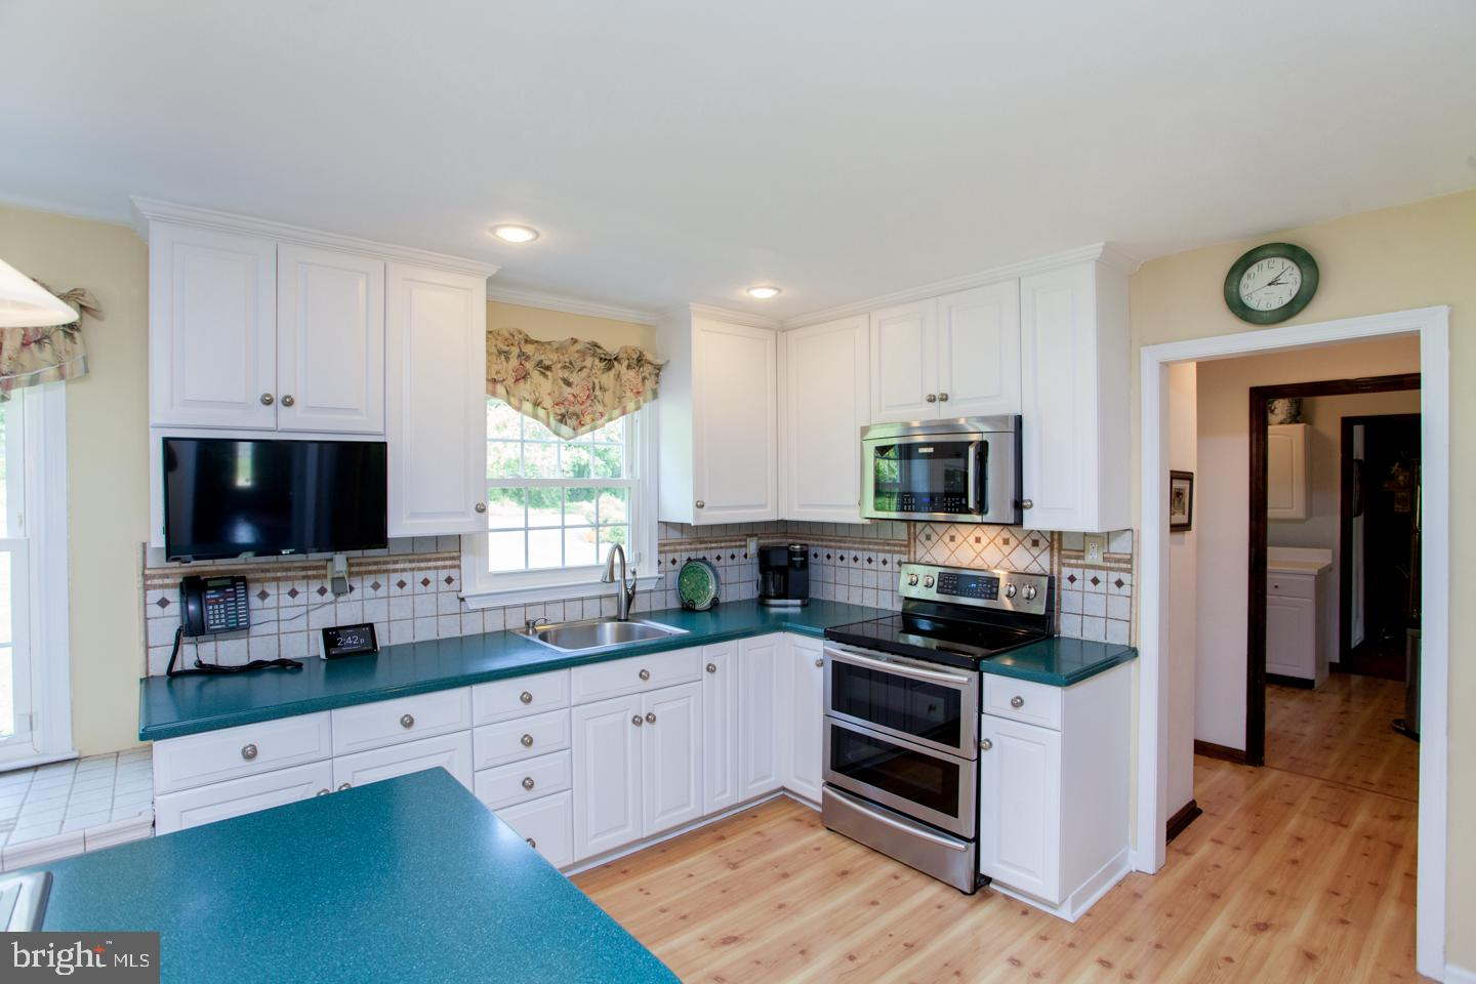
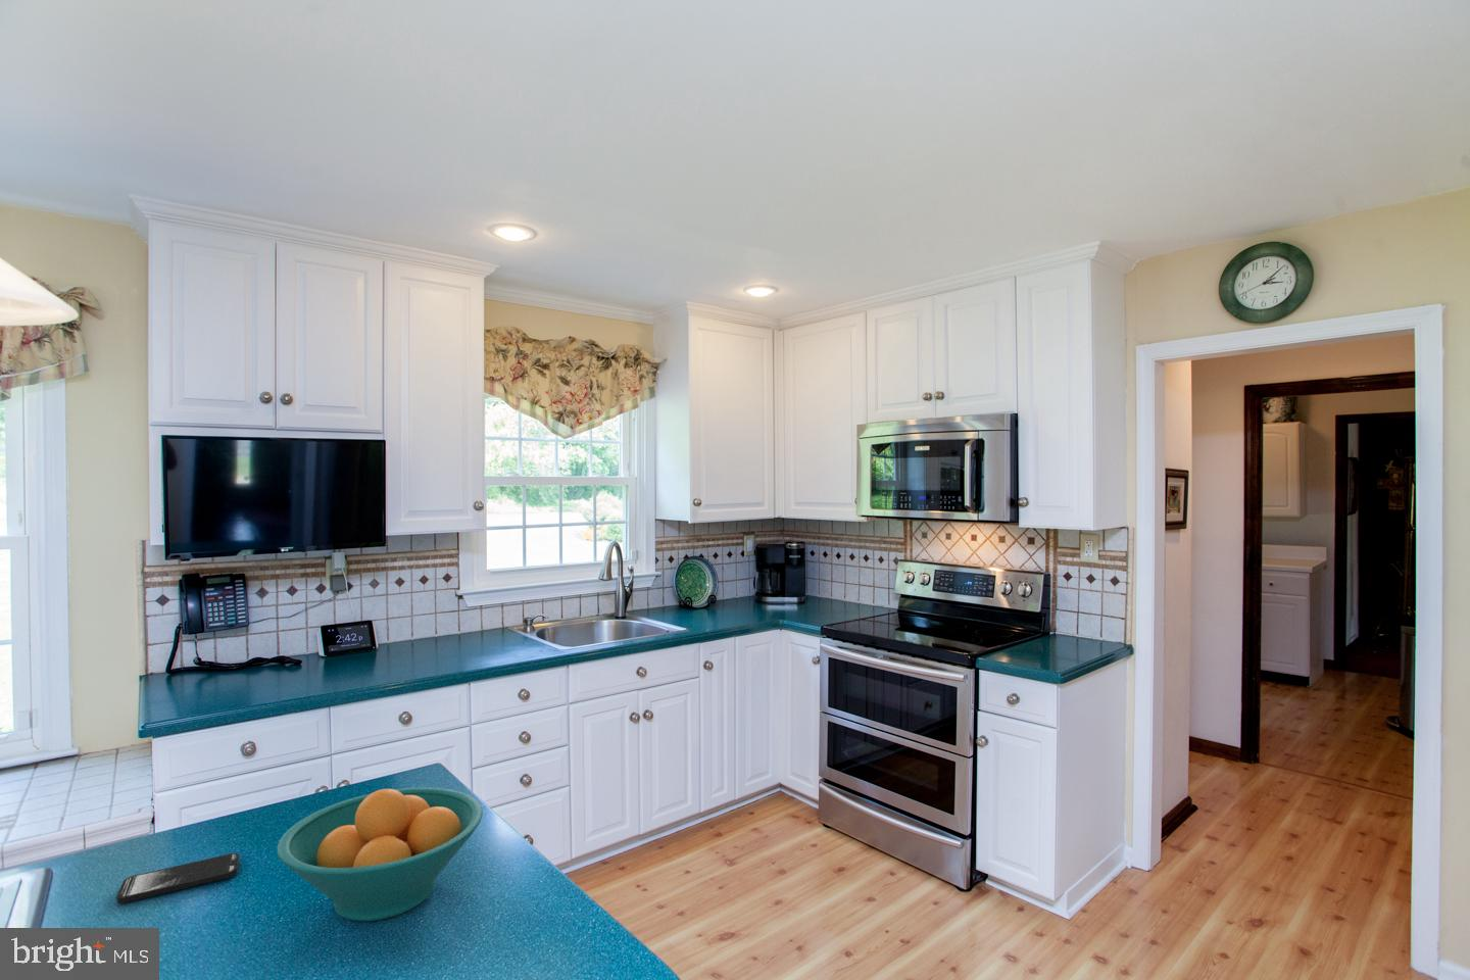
+ fruit bowl [276,788,483,922]
+ smartphone [115,852,240,905]
